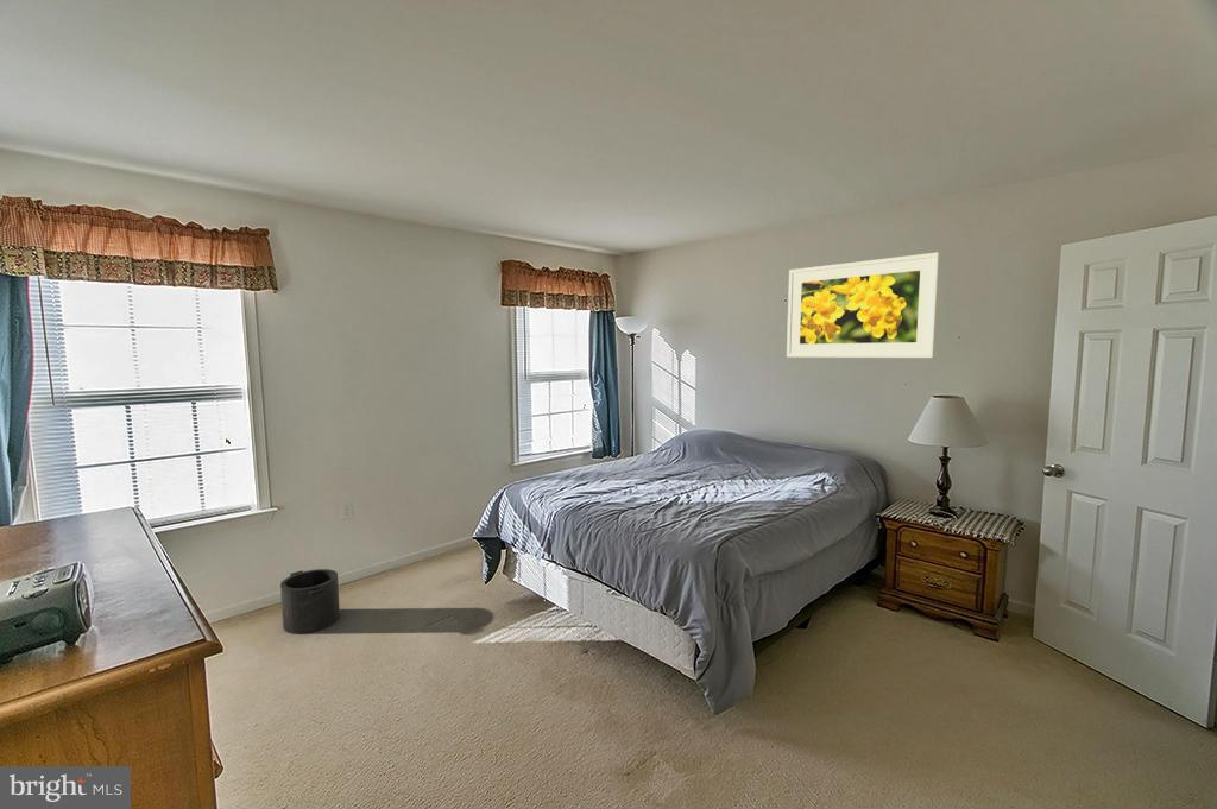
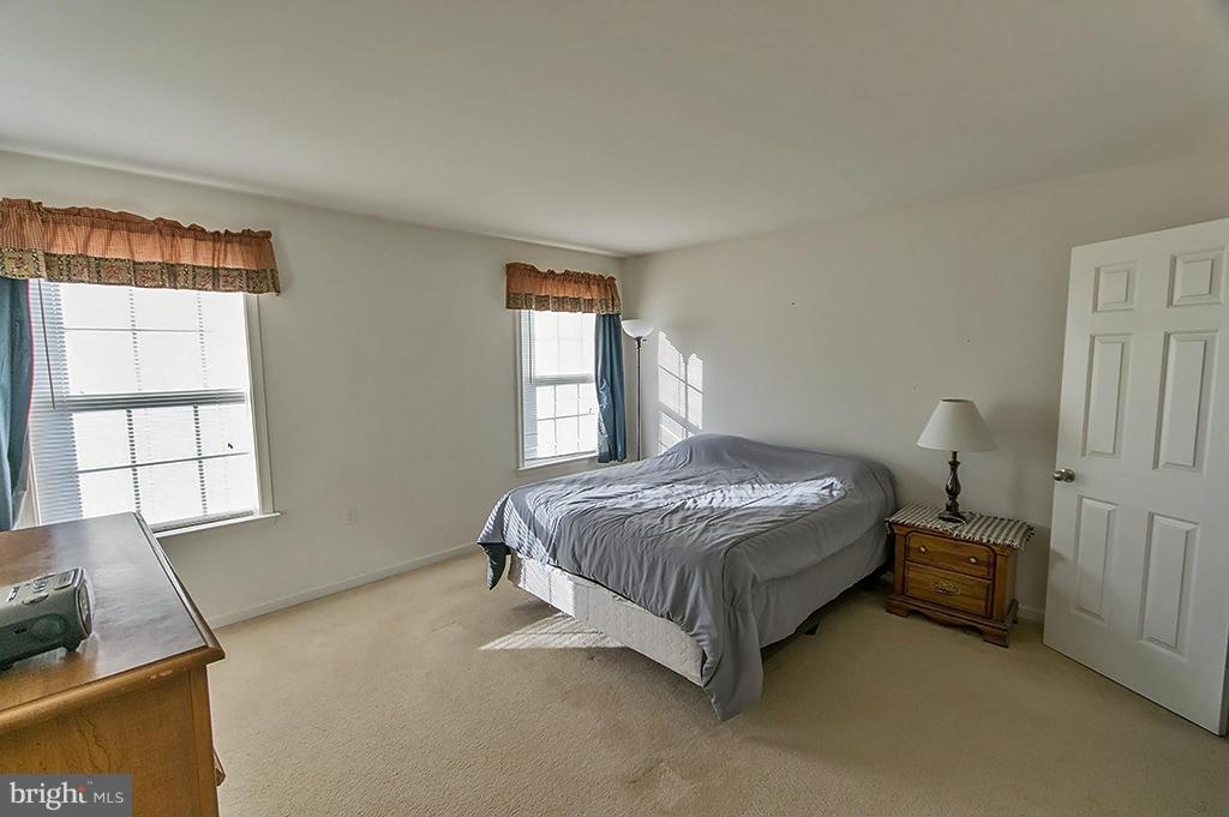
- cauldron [279,568,341,634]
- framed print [786,252,941,359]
